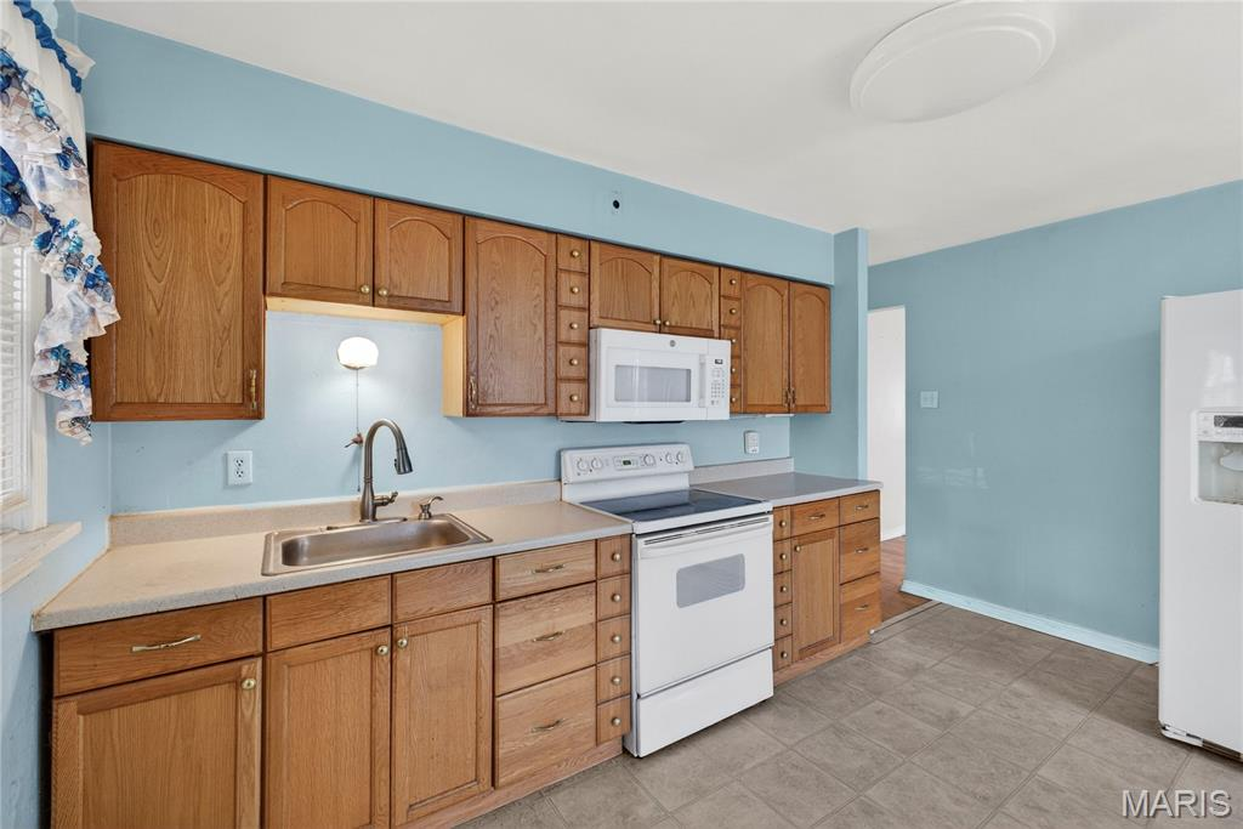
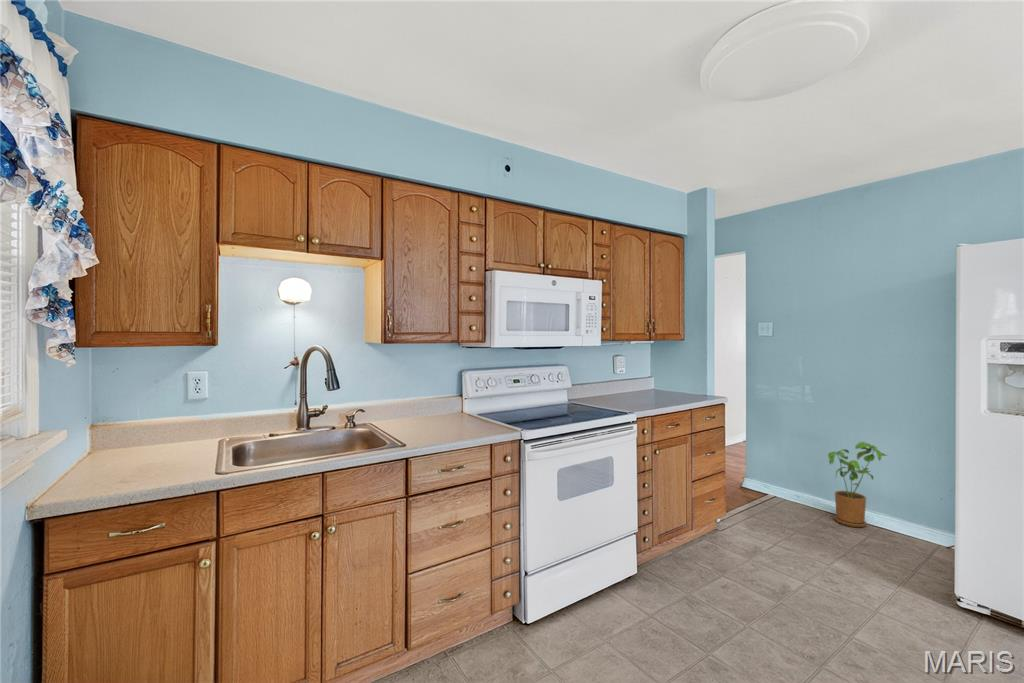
+ house plant [827,441,890,528]
